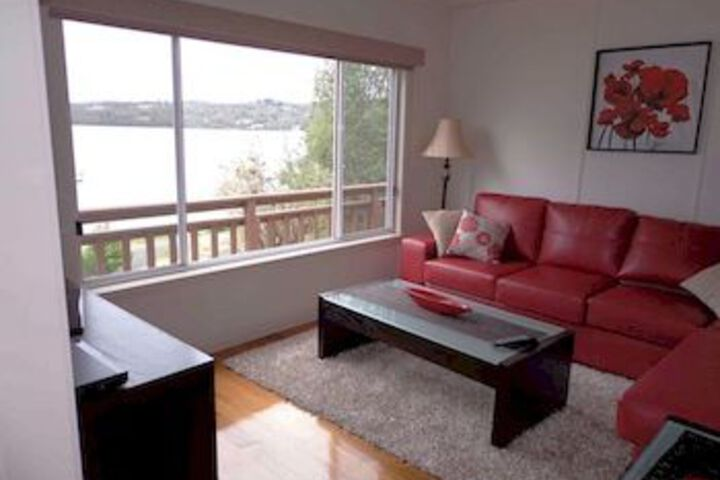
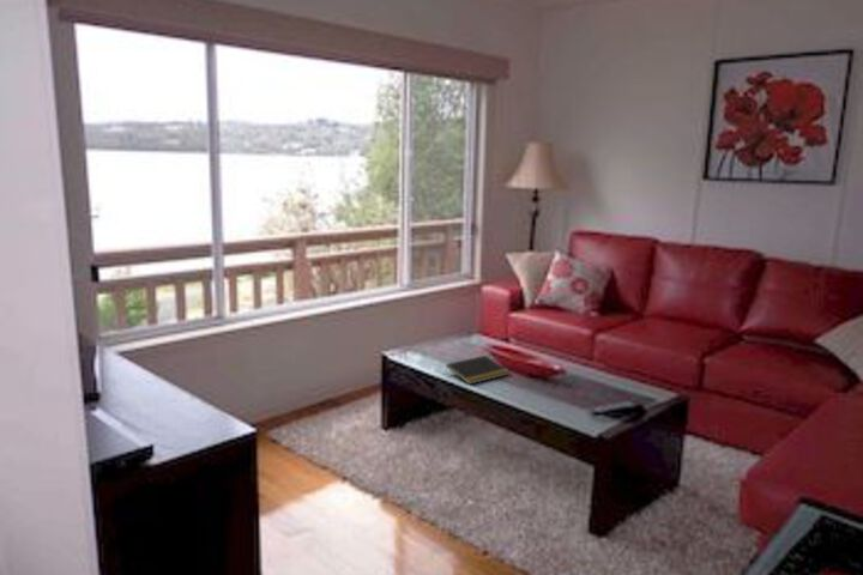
+ notepad [443,355,511,386]
